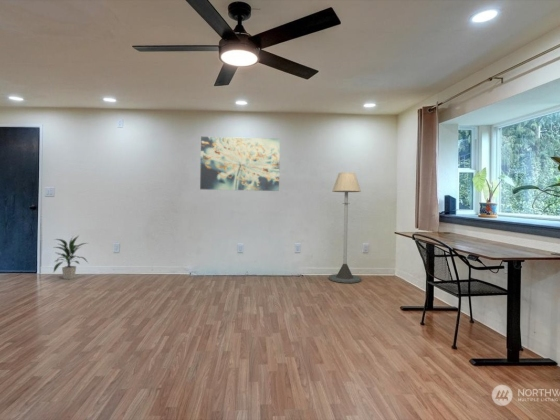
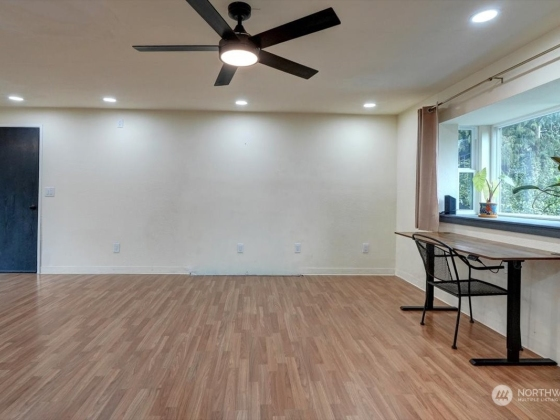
- wall art [199,136,281,192]
- floor lamp [328,171,362,284]
- indoor plant [53,234,89,280]
